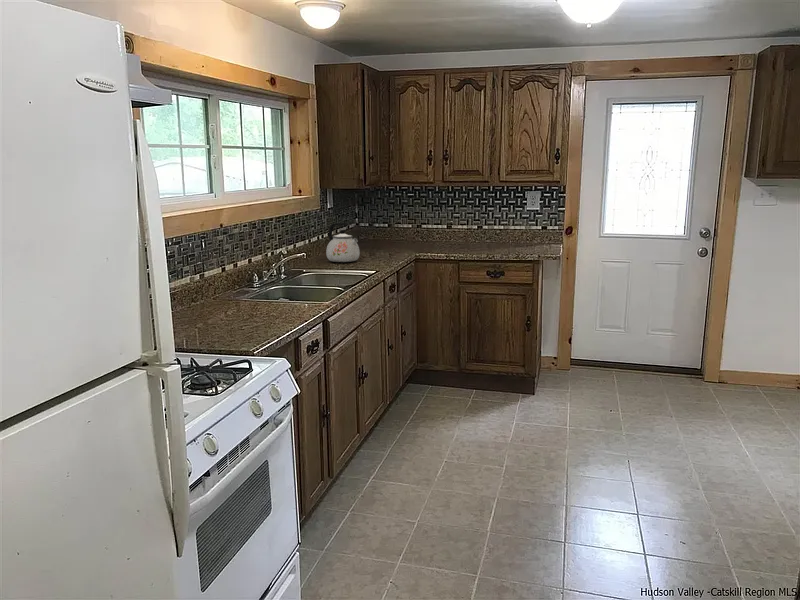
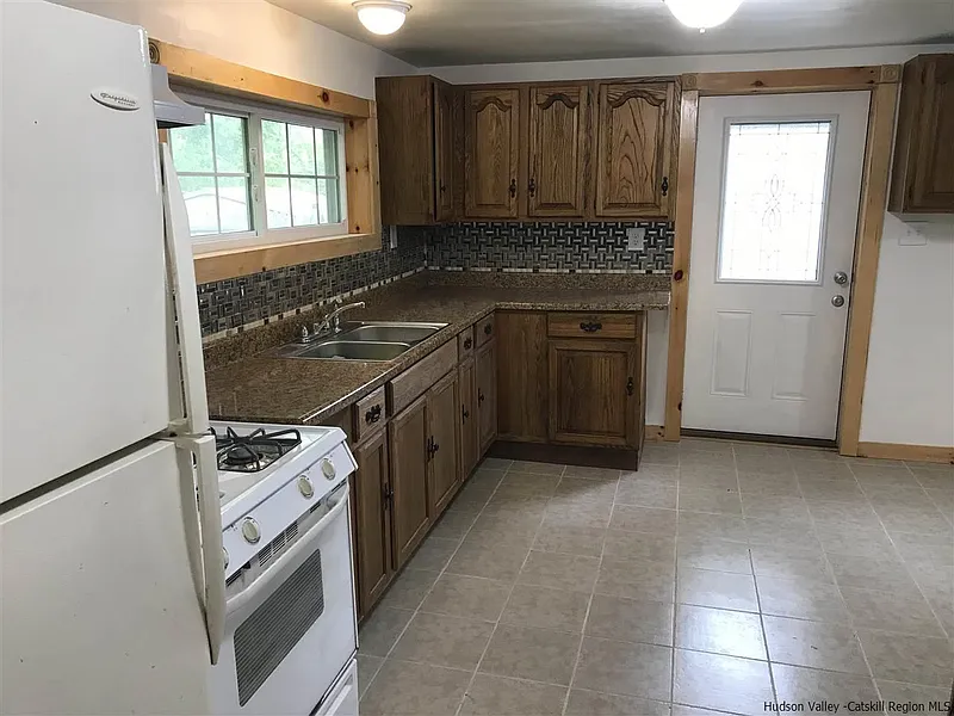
- kettle [325,222,361,263]
